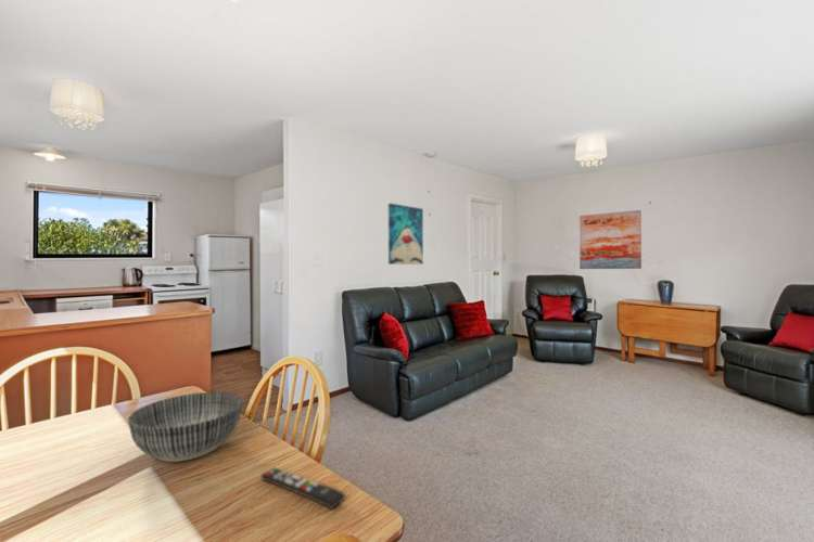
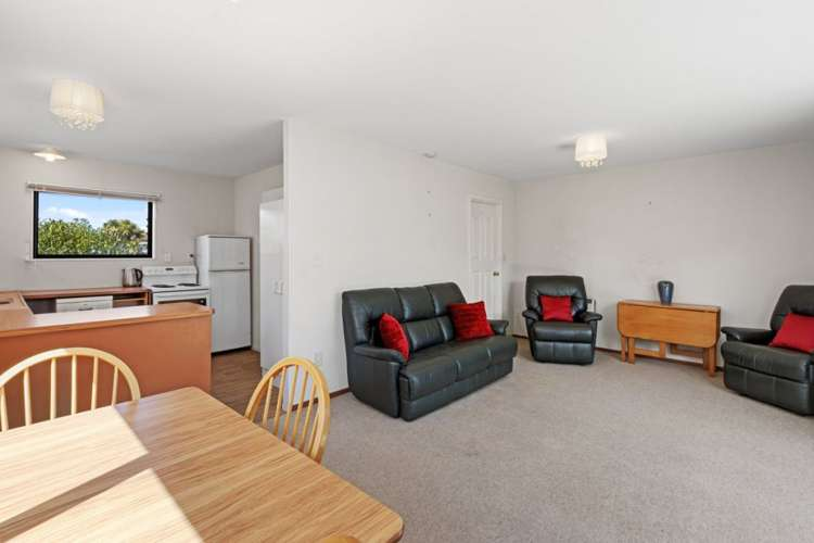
- remote control [259,466,346,511]
- wall art [578,209,643,270]
- bowl [127,391,244,463]
- wall art [387,203,424,266]
